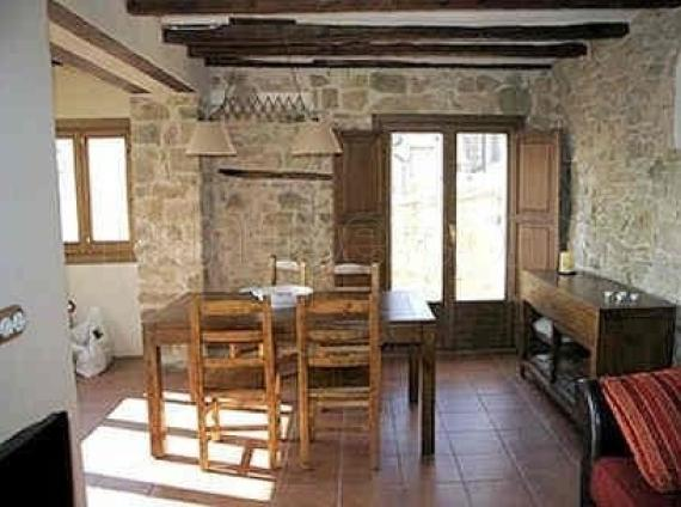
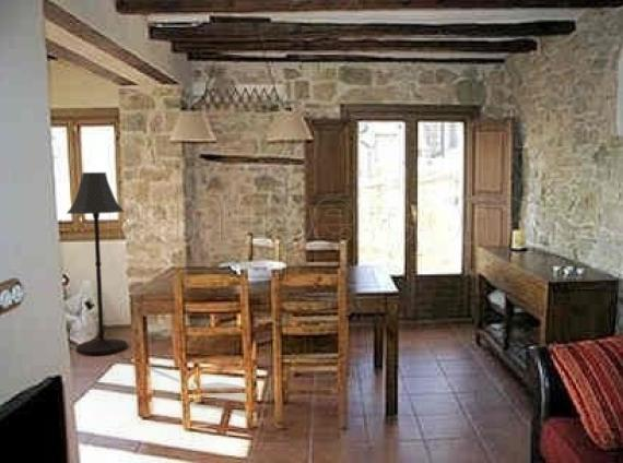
+ floor lamp [66,171,128,356]
